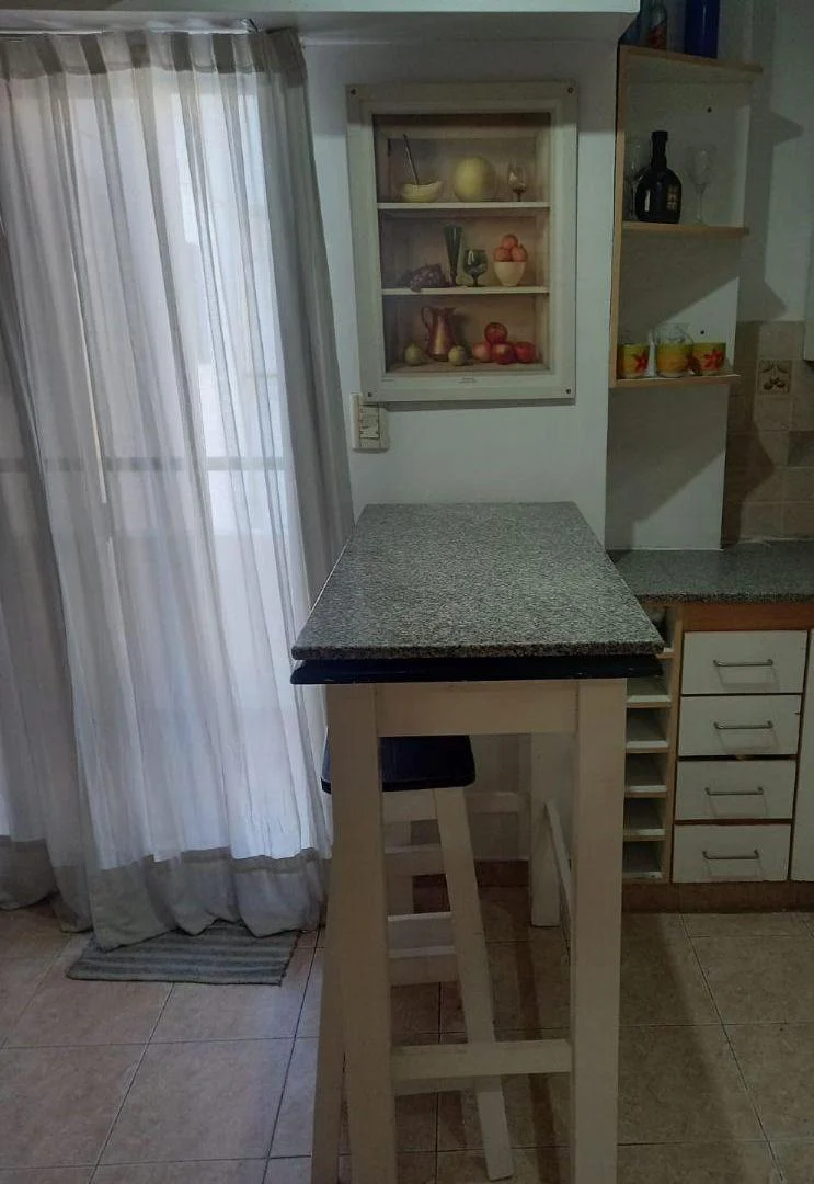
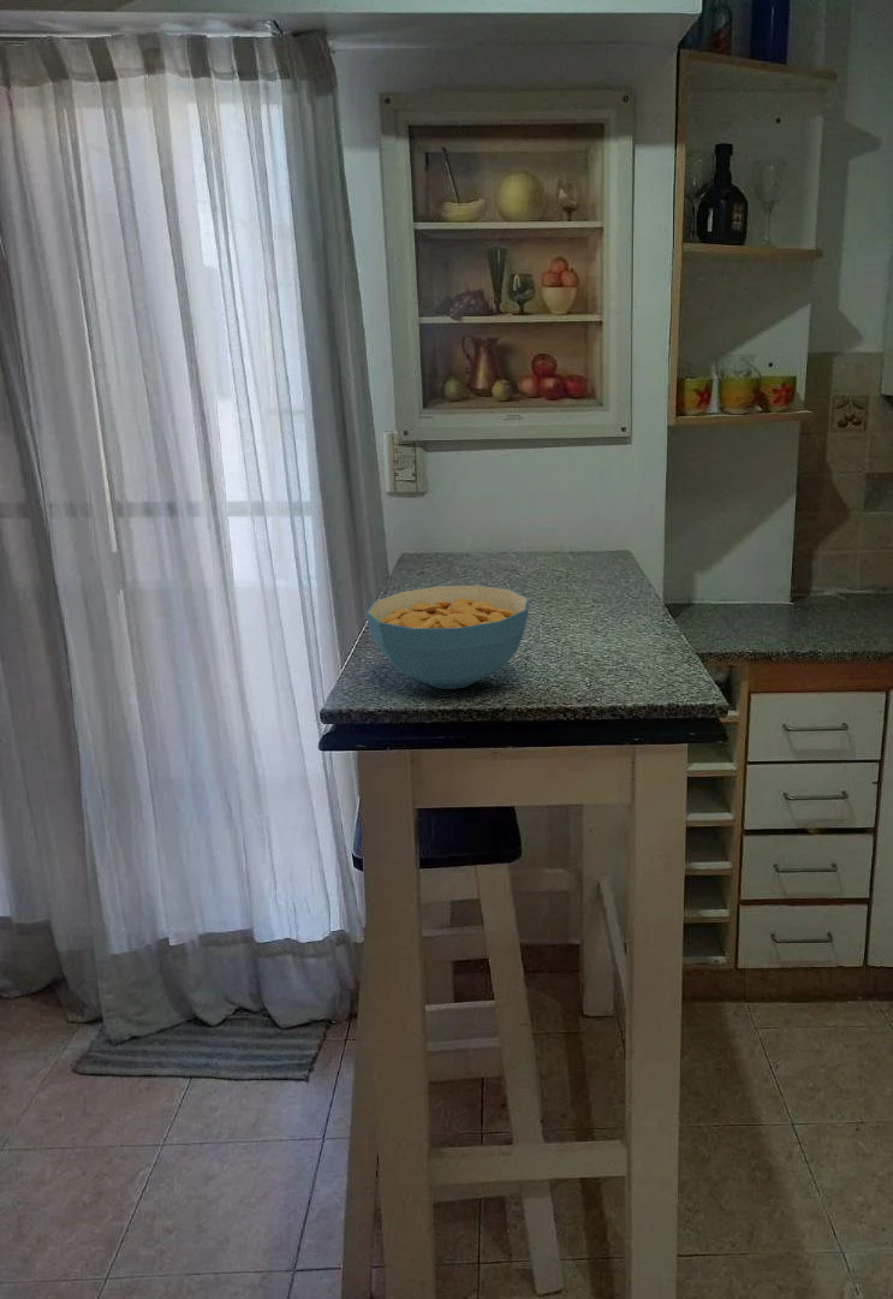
+ cereal bowl [365,585,530,690]
